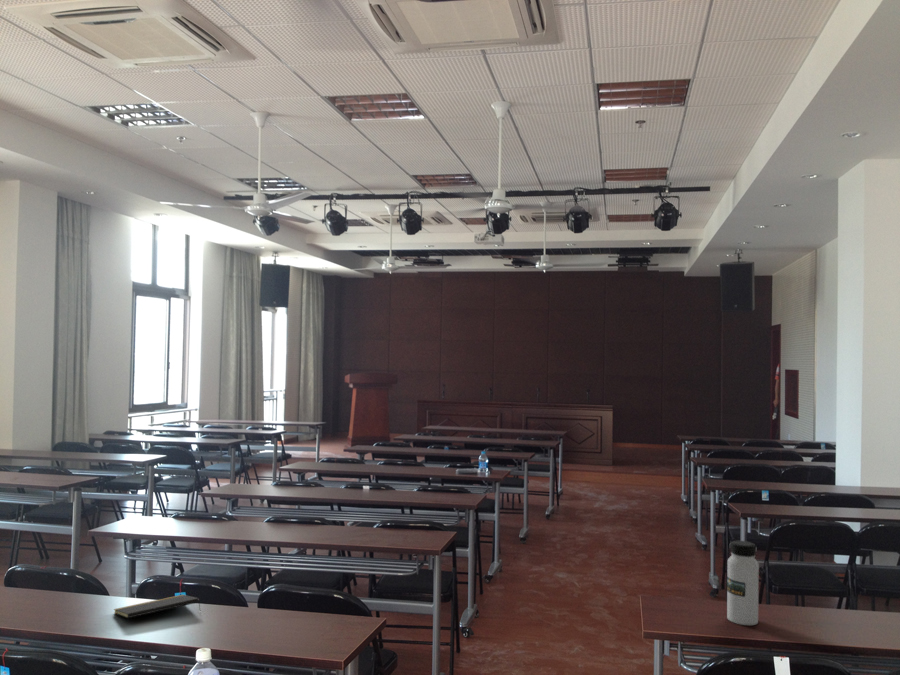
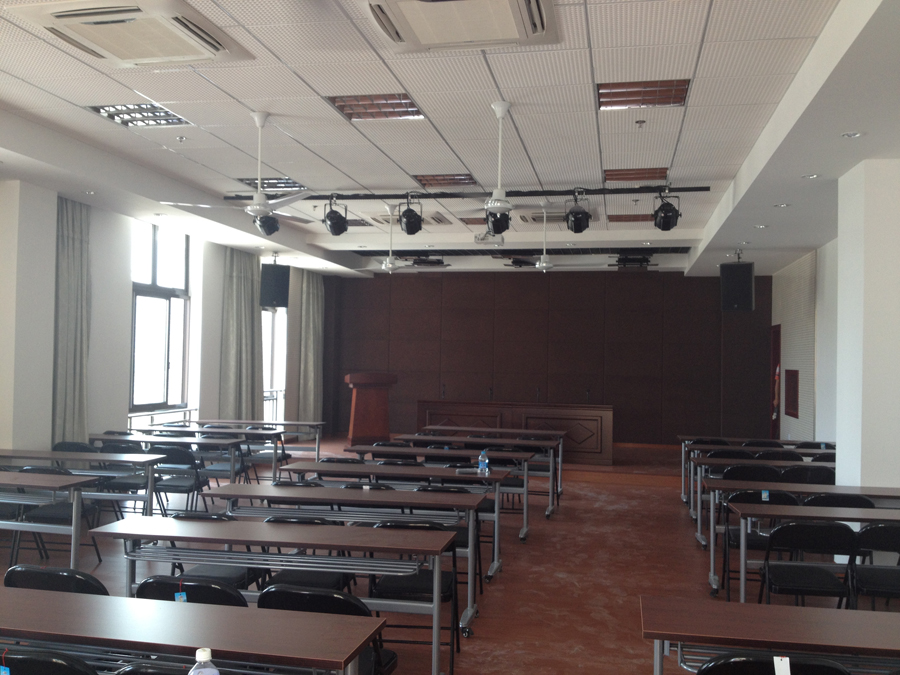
- water bottle [726,540,760,626]
- notepad [113,594,201,619]
